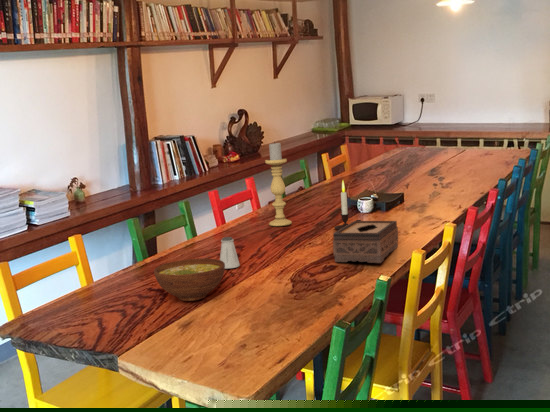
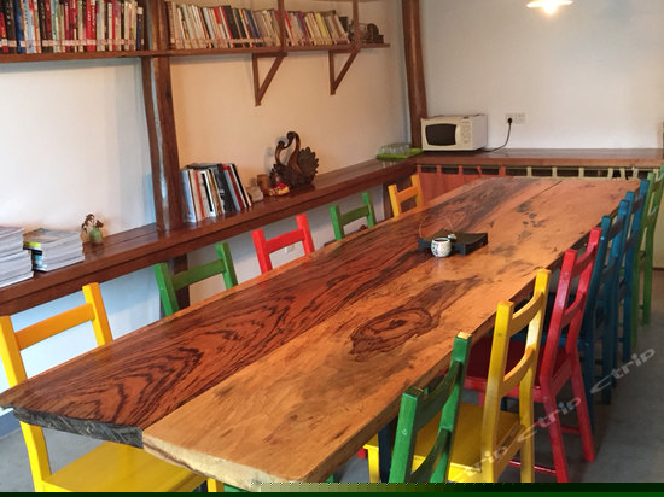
- candle [333,180,362,231]
- saltshaker [219,236,241,270]
- candle holder [264,141,293,227]
- tissue box [332,220,399,264]
- bowl [153,258,226,302]
